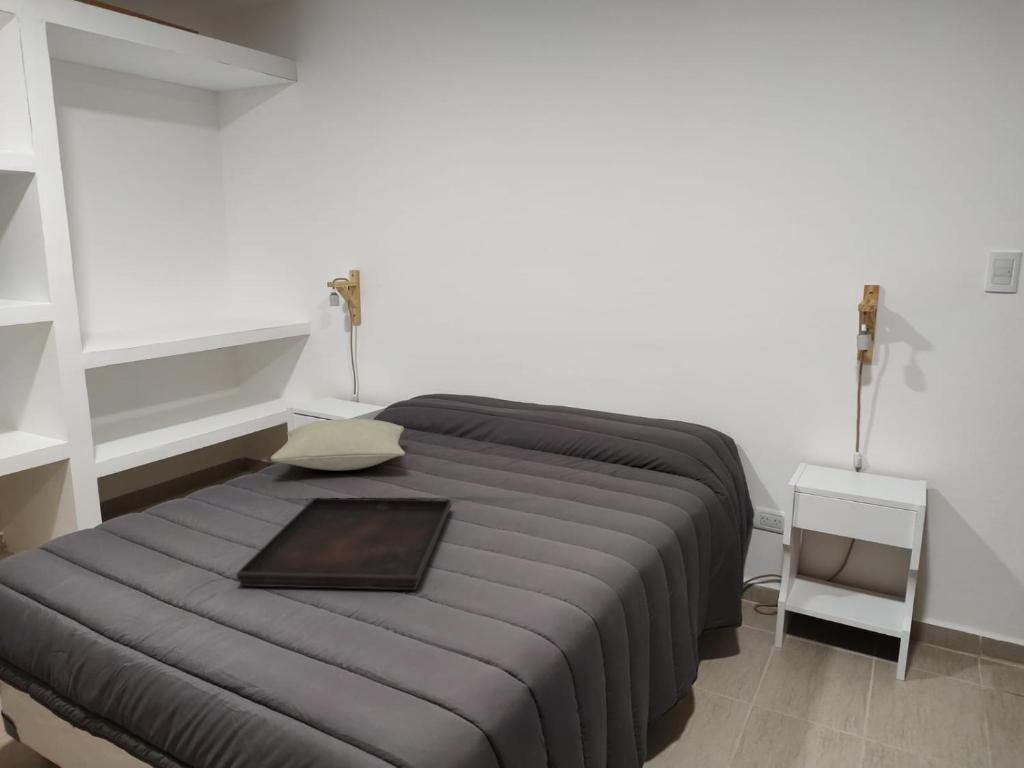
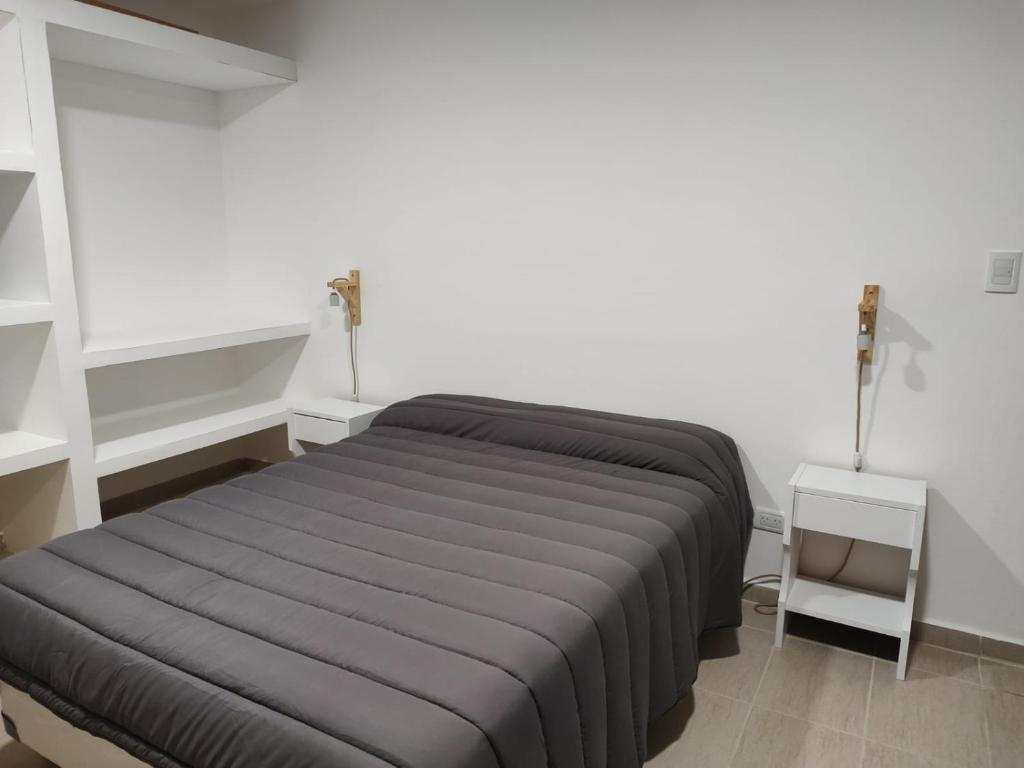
- serving tray [235,497,453,591]
- pillow [270,418,406,472]
